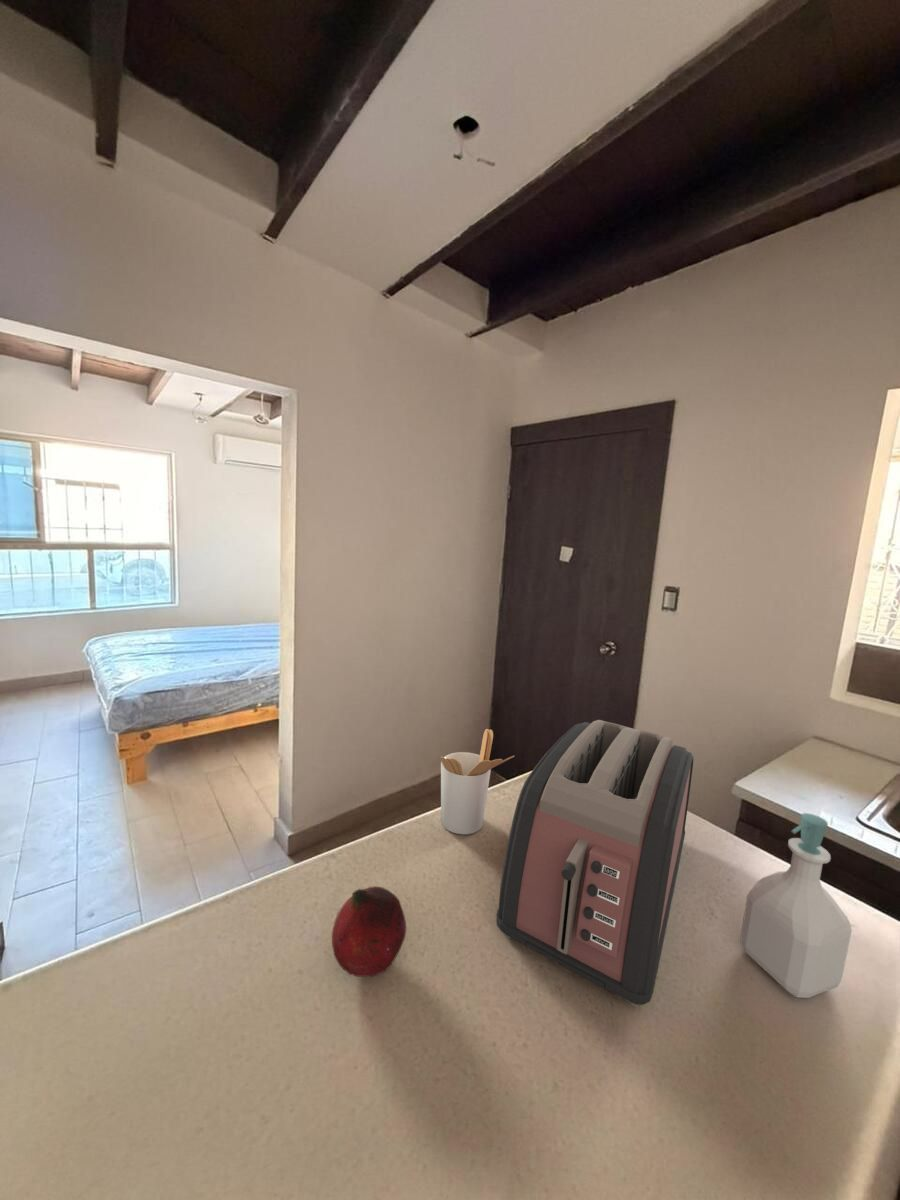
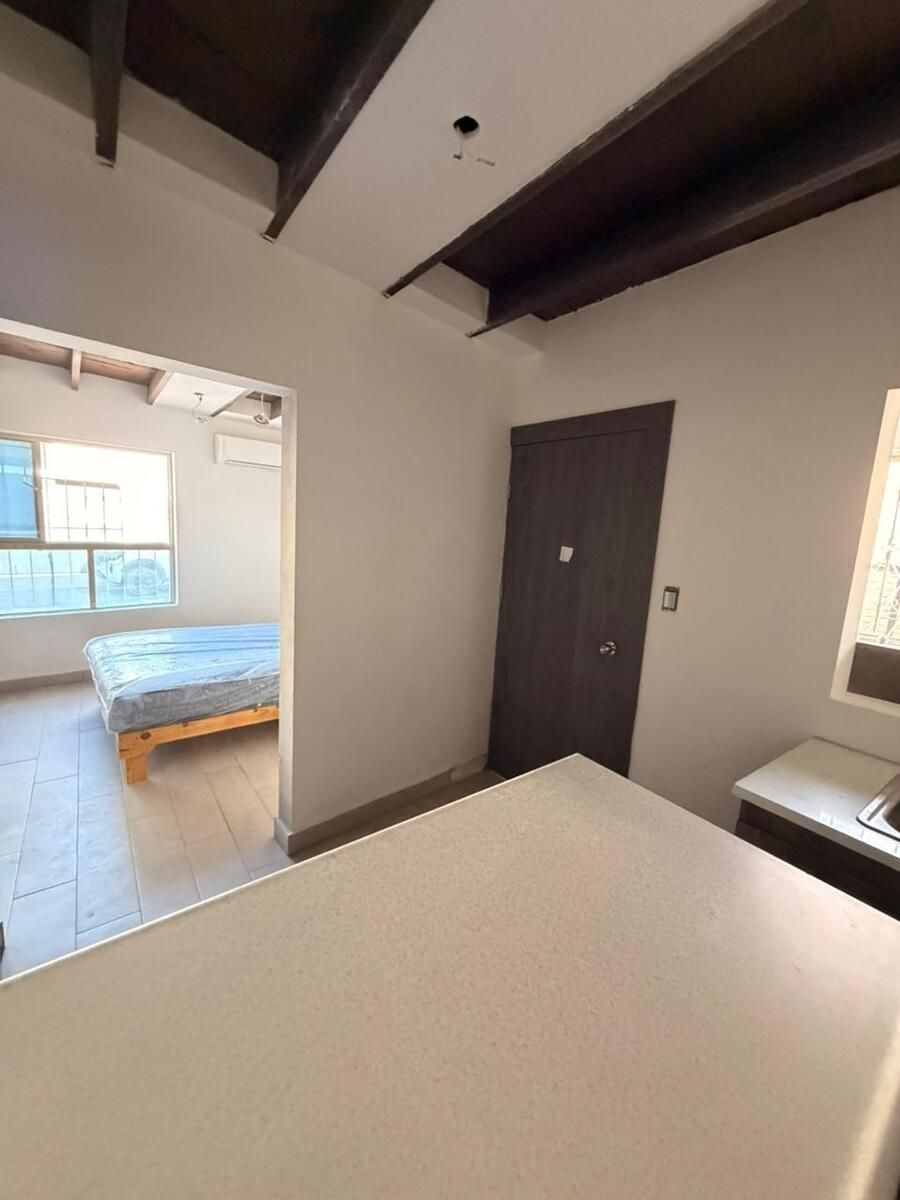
- soap bottle [739,812,853,999]
- fruit [331,885,407,978]
- toaster [495,719,695,1008]
- utensil holder [439,728,516,835]
